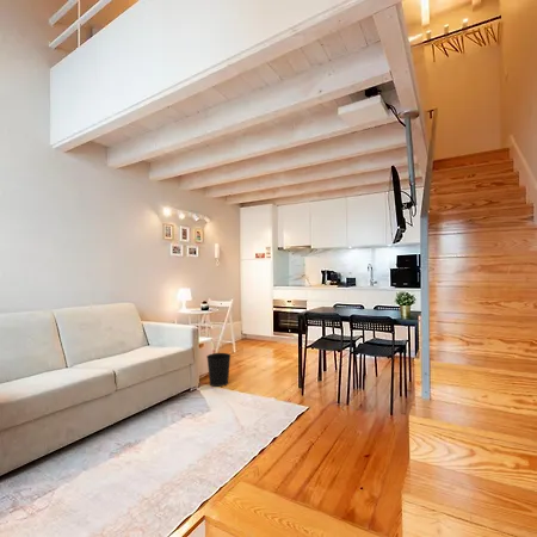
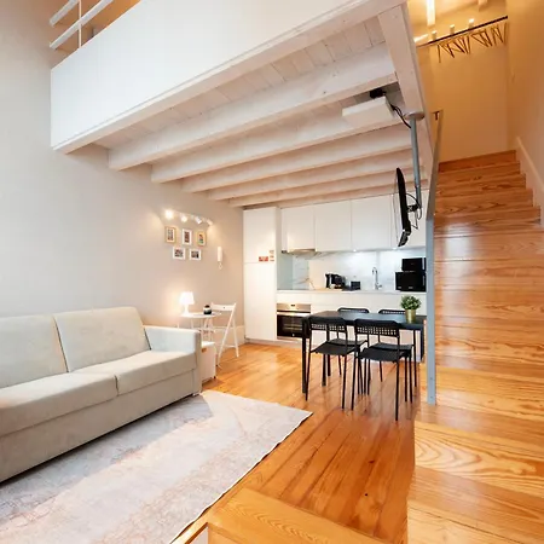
- wastebasket [205,352,232,388]
